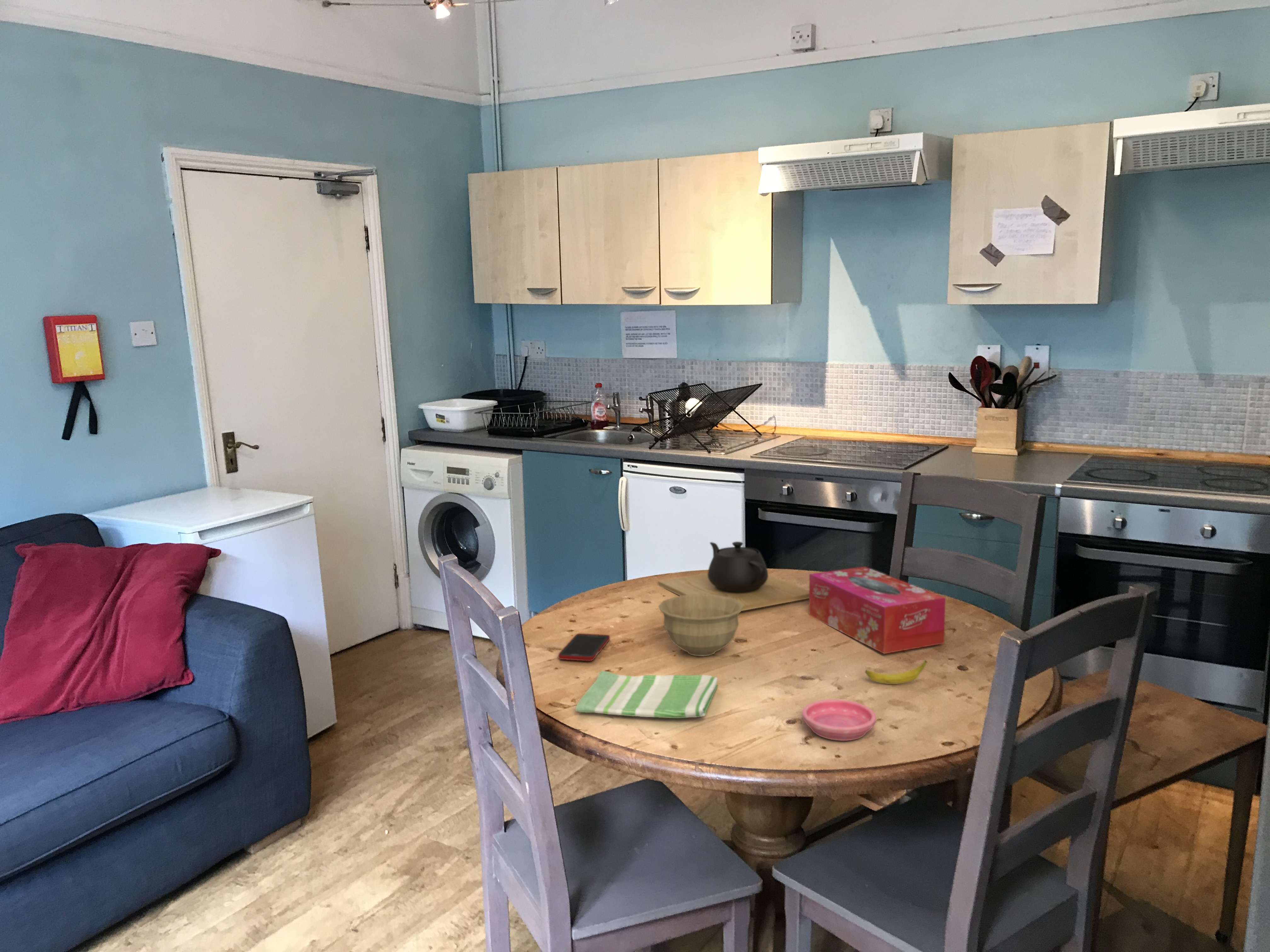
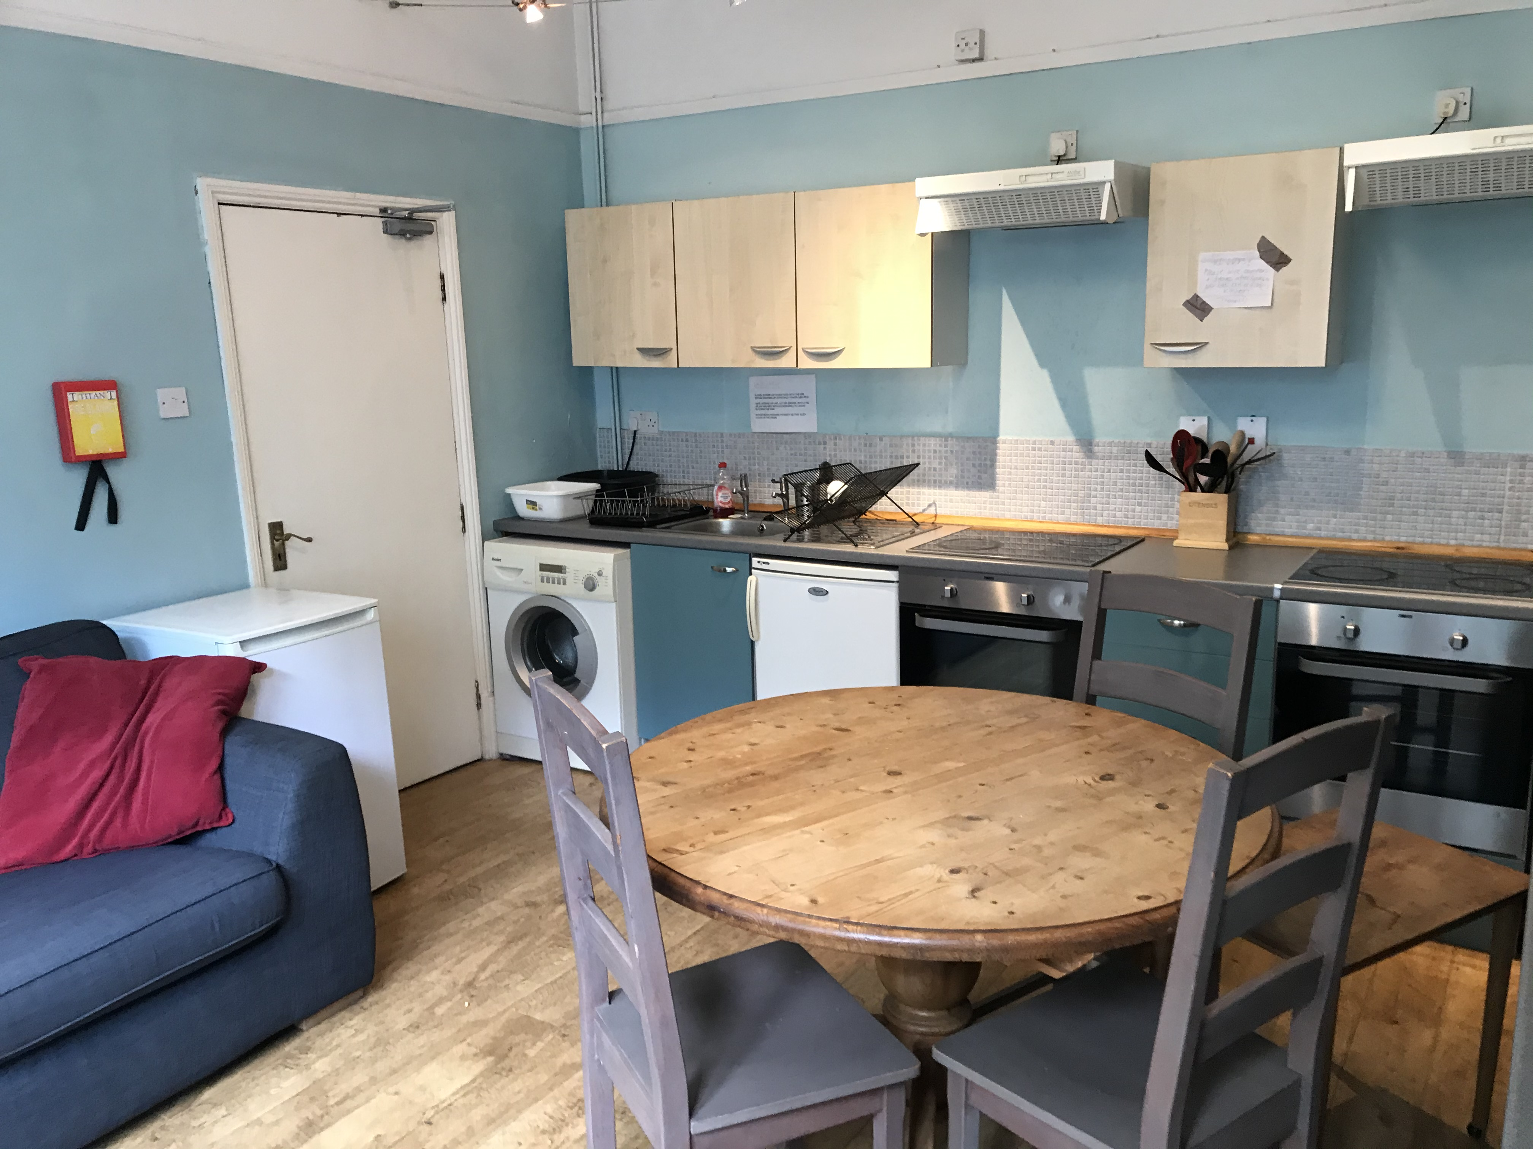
- teapot [658,541,809,611]
- cell phone [558,633,610,661]
- dish towel [575,670,718,719]
- tissue box [809,566,946,654]
- banana [865,660,928,684]
- bowl [658,594,743,657]
- saucer [802,699,877,741]
